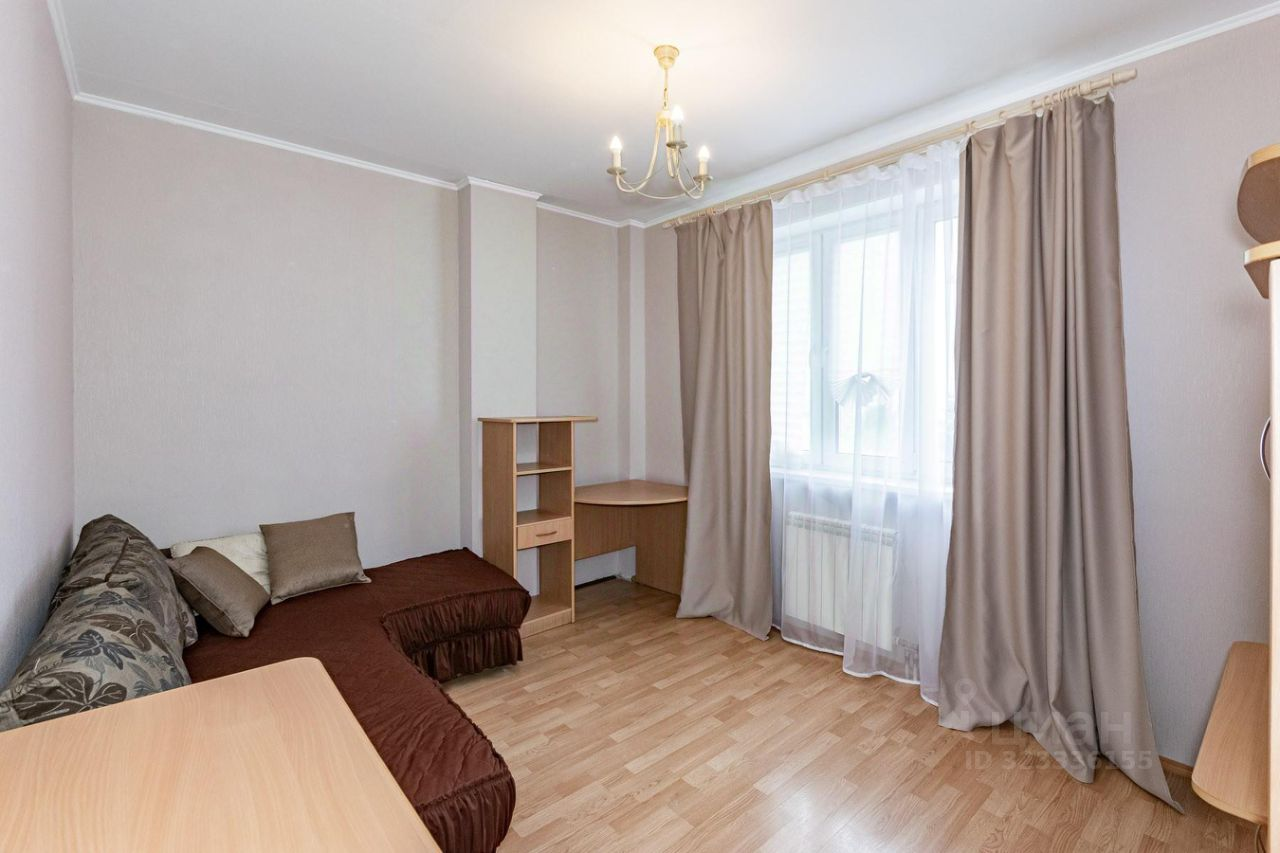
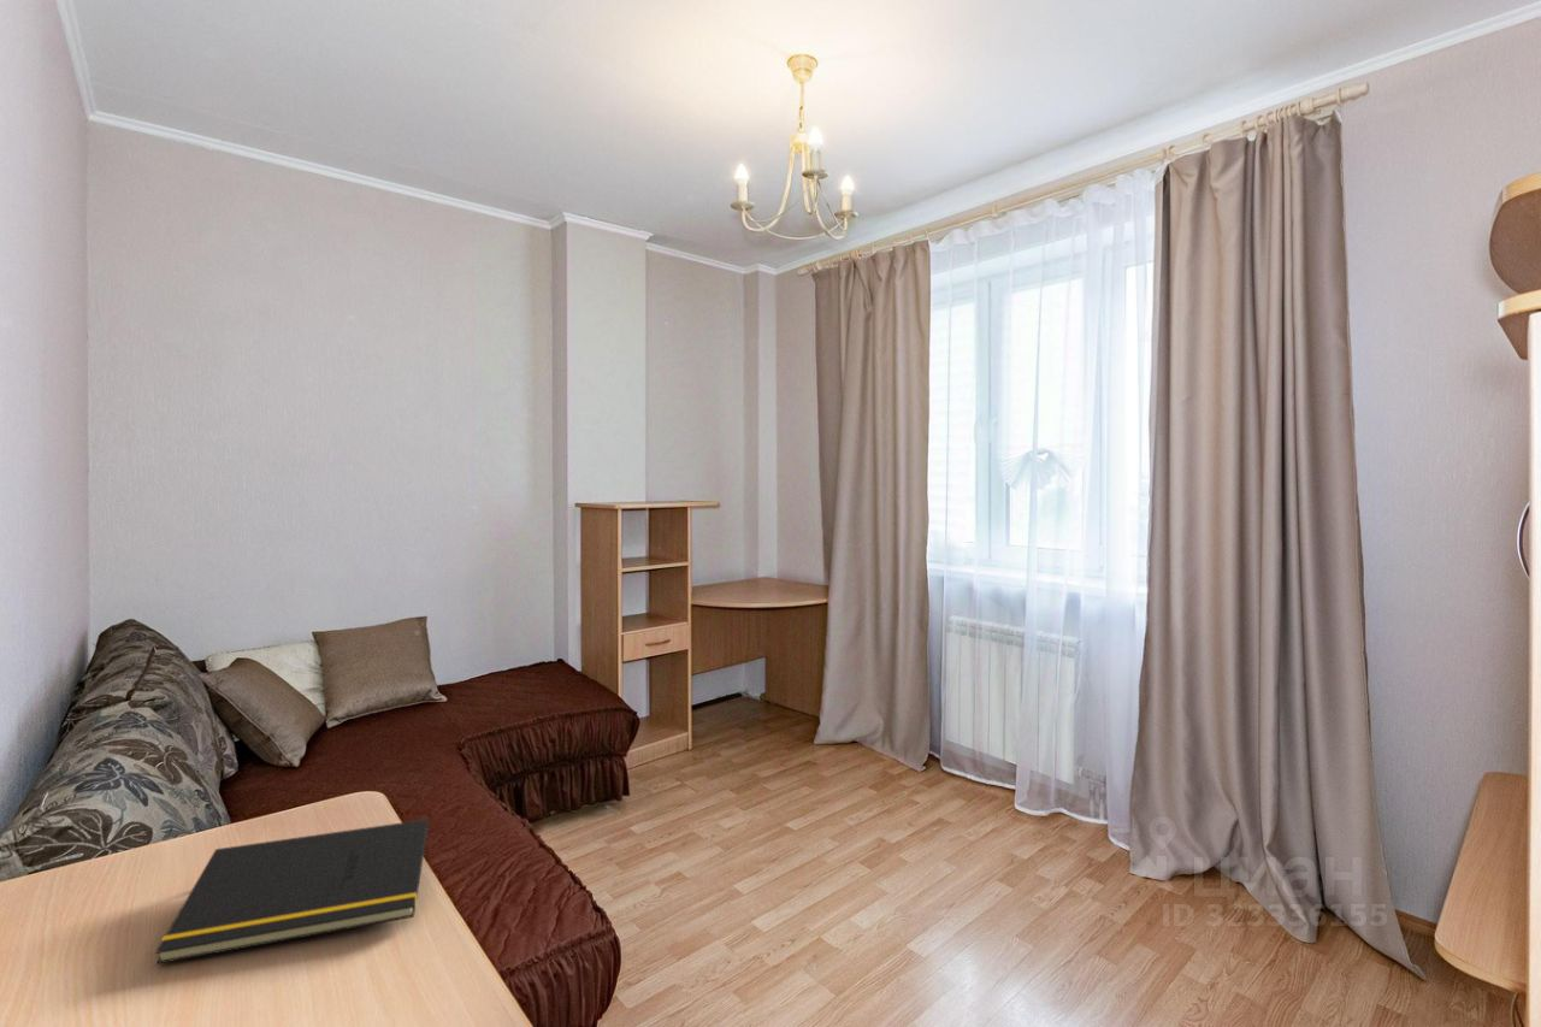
+ notepad [154,818,430,966]
